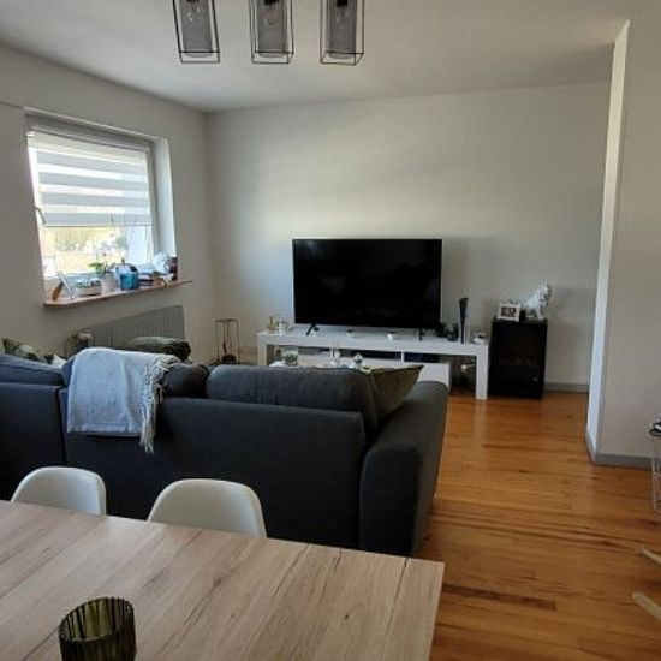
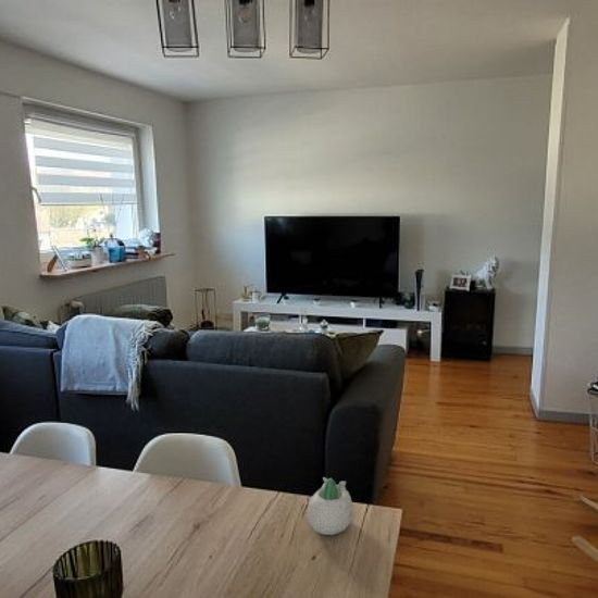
+ succulent planter [306,476,354,536]
